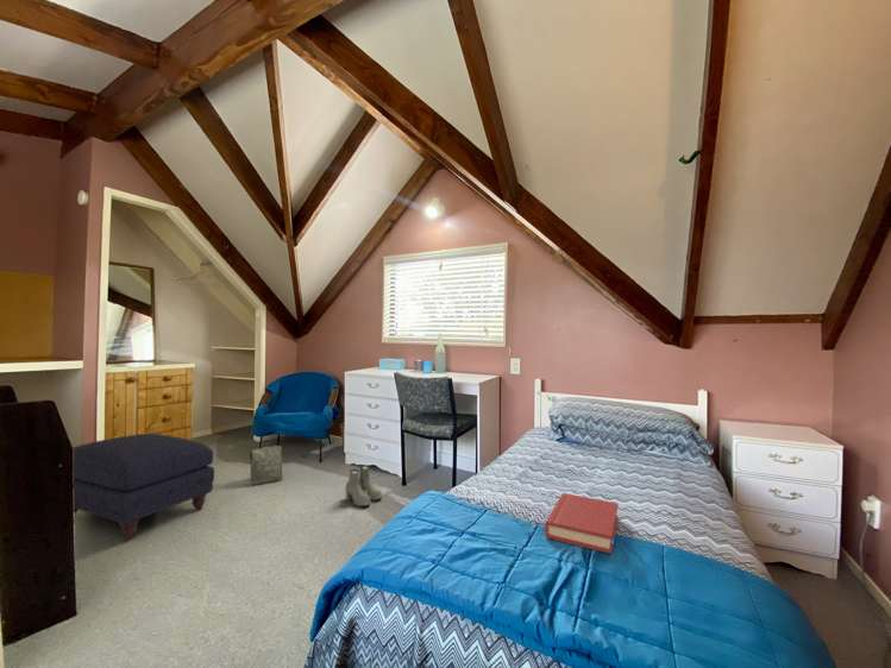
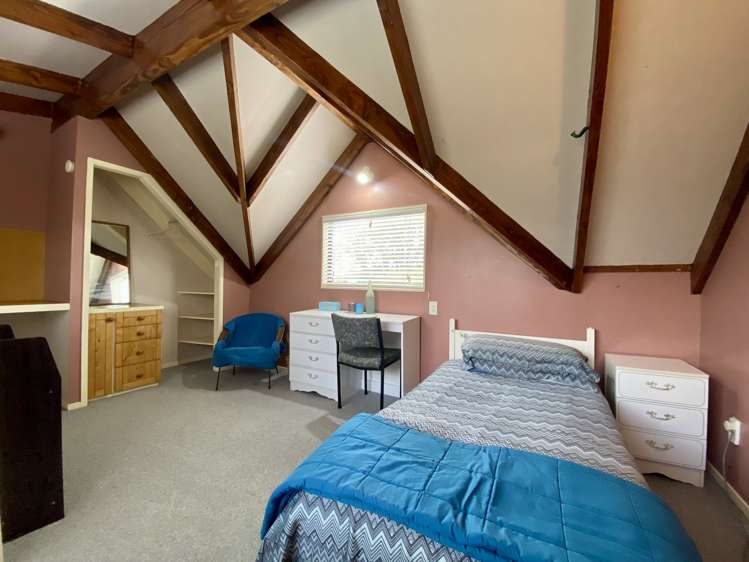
- ottoman [71,433,215,541]
- bag [249,445,283,486]
- boots [344,464,383,508]
- hardback book [544,492,619,555]
